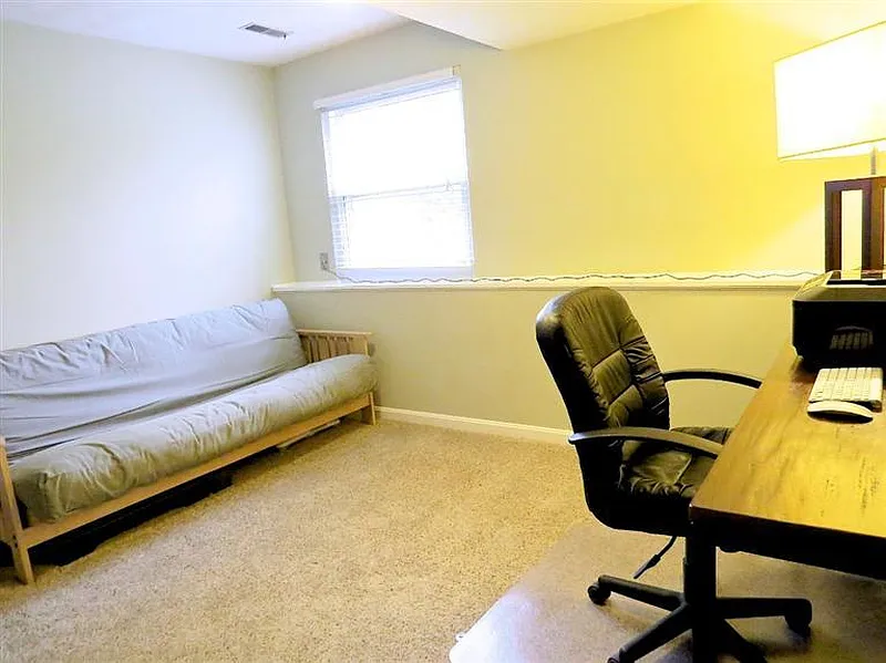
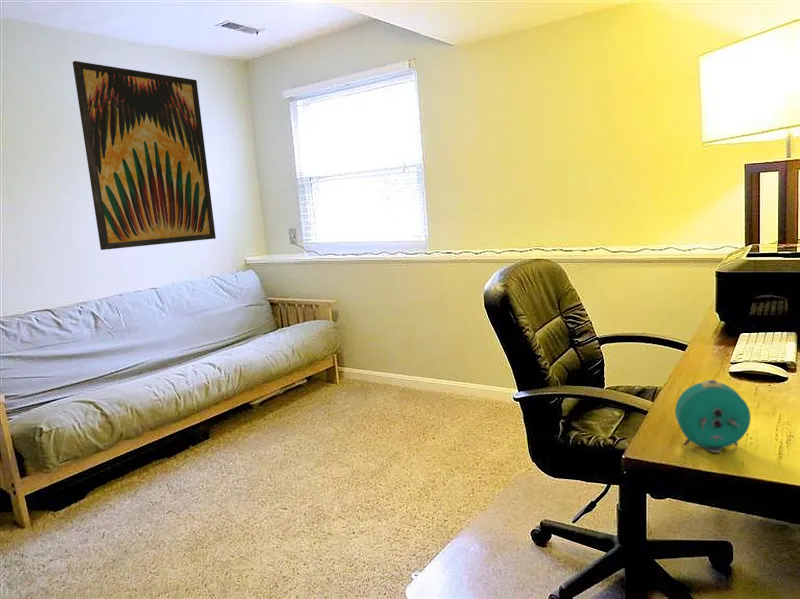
+ alarm clock [674,379,752,454]
+ wall art [72,60,217,251]
